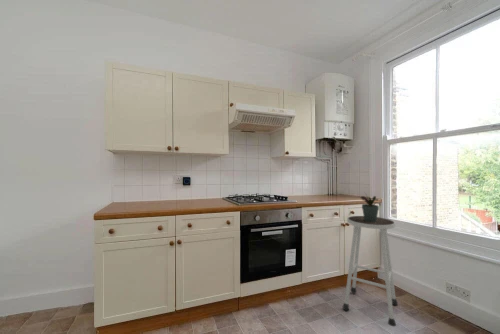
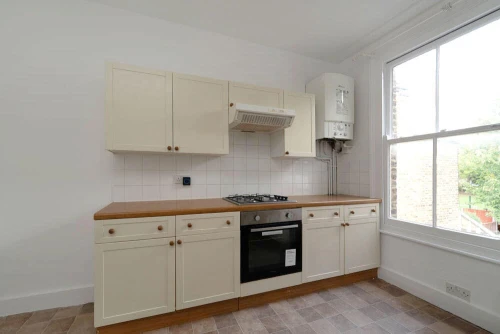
- stool [342,215,399,327]
- potted plant [360,192,381,222]
